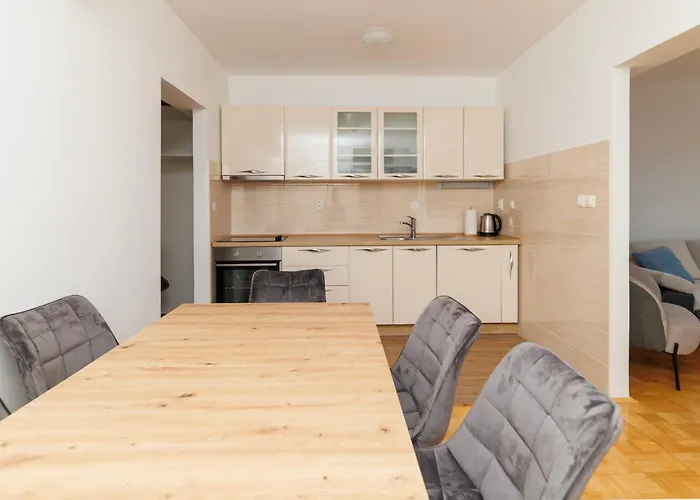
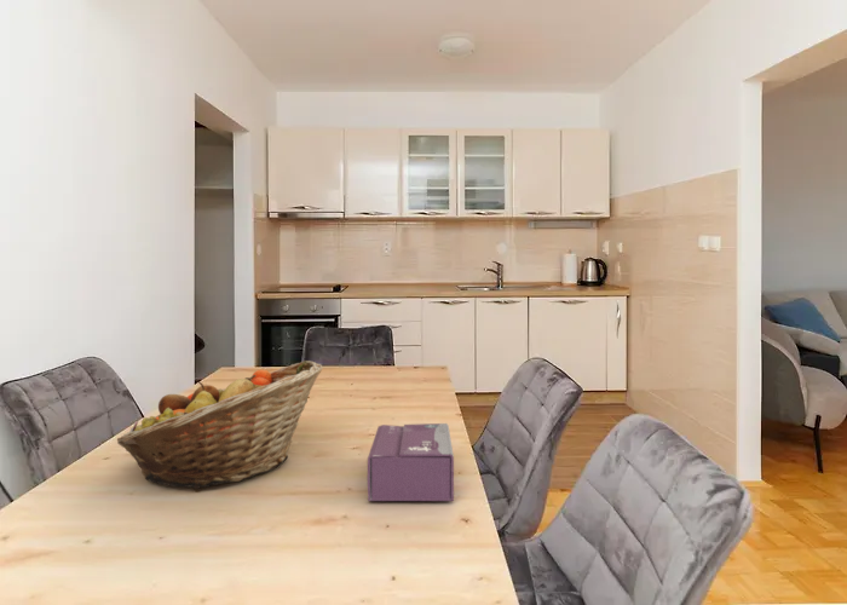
+ tissue box [367,422,455,502]
+ fruit basket [116,359,323,490]
